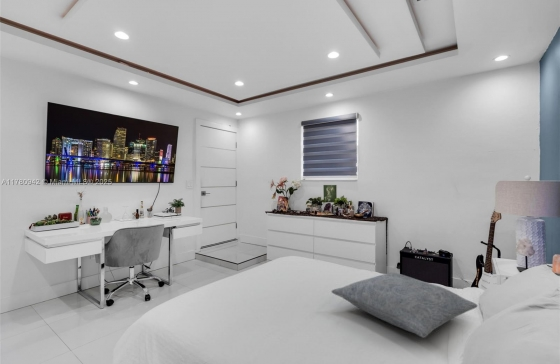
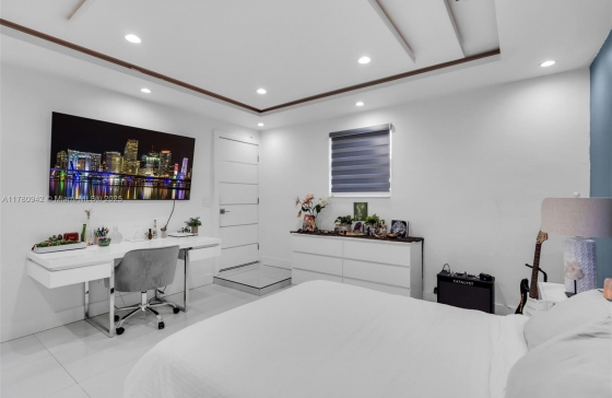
- pillow [331,272,478,339]
